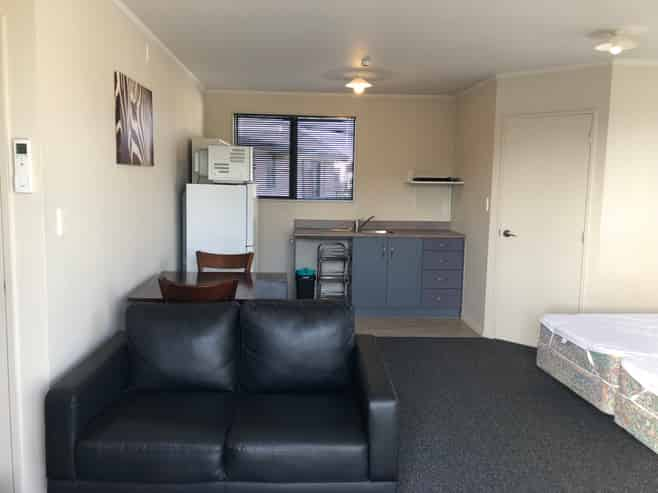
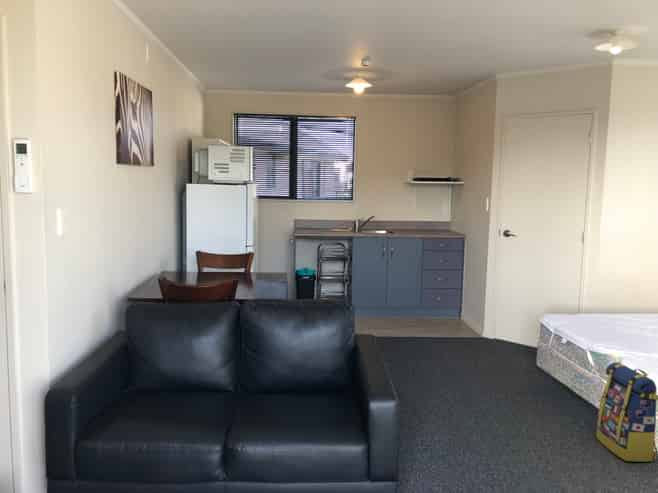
+ backpack [595,362,658,463]
